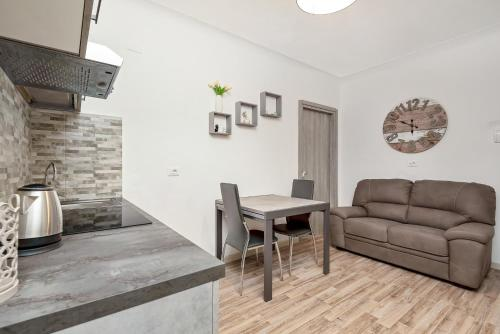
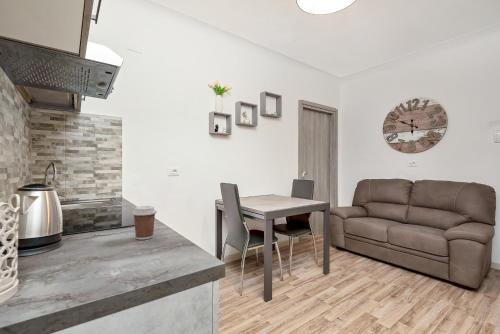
+ coffee cup [131,205,158,241]
